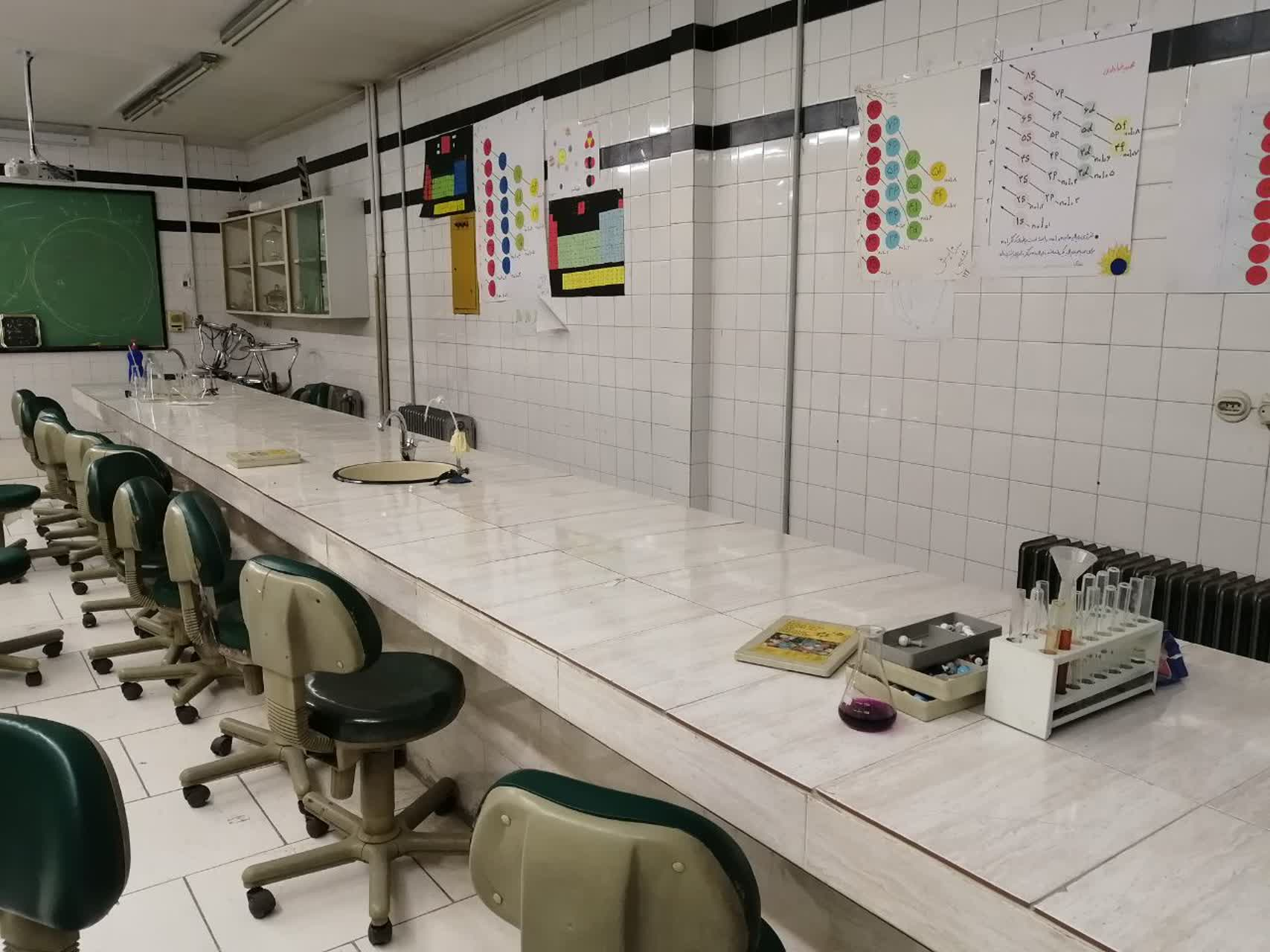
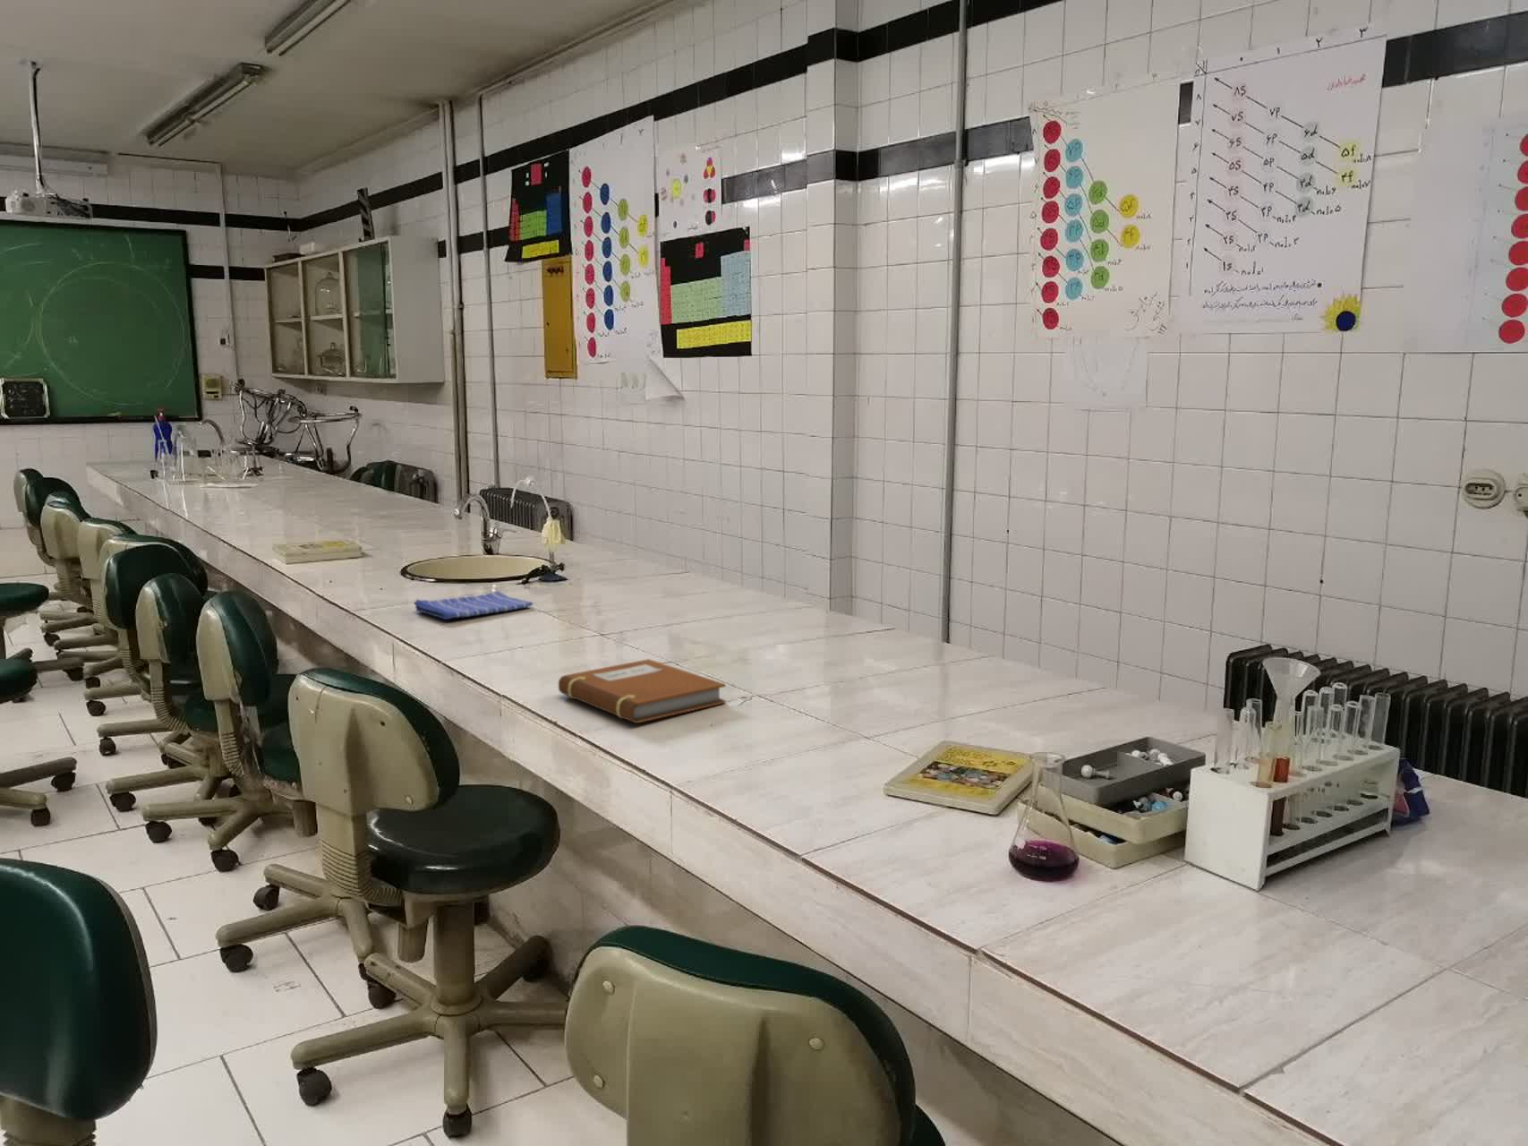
+ dish towel [413,590,534,620]
+ notebook [558,658,727,725]
